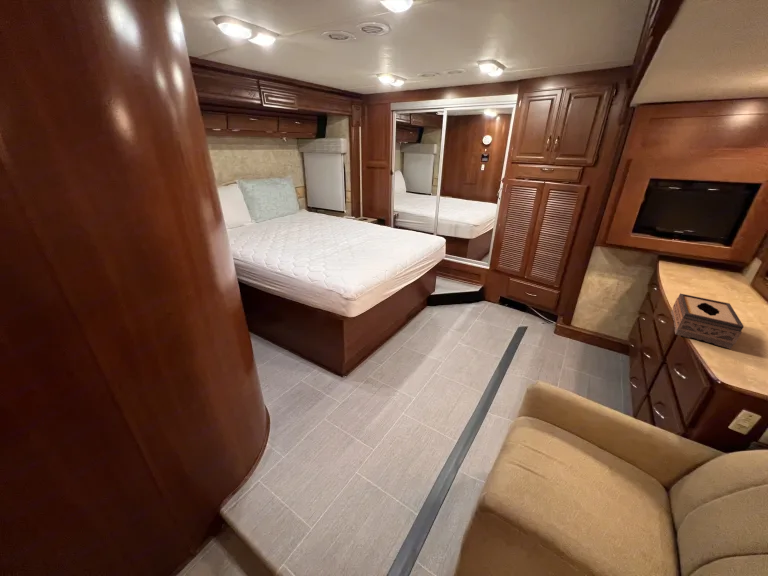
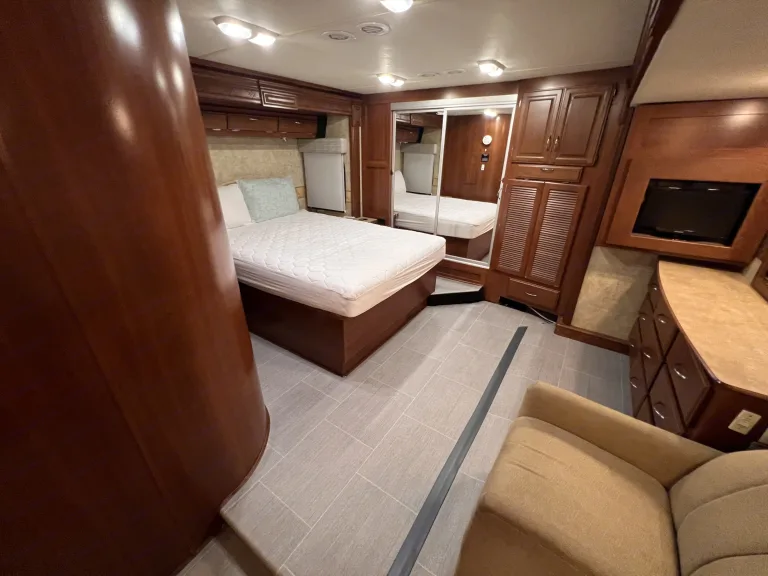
- tissue box [670,292,745,350]
